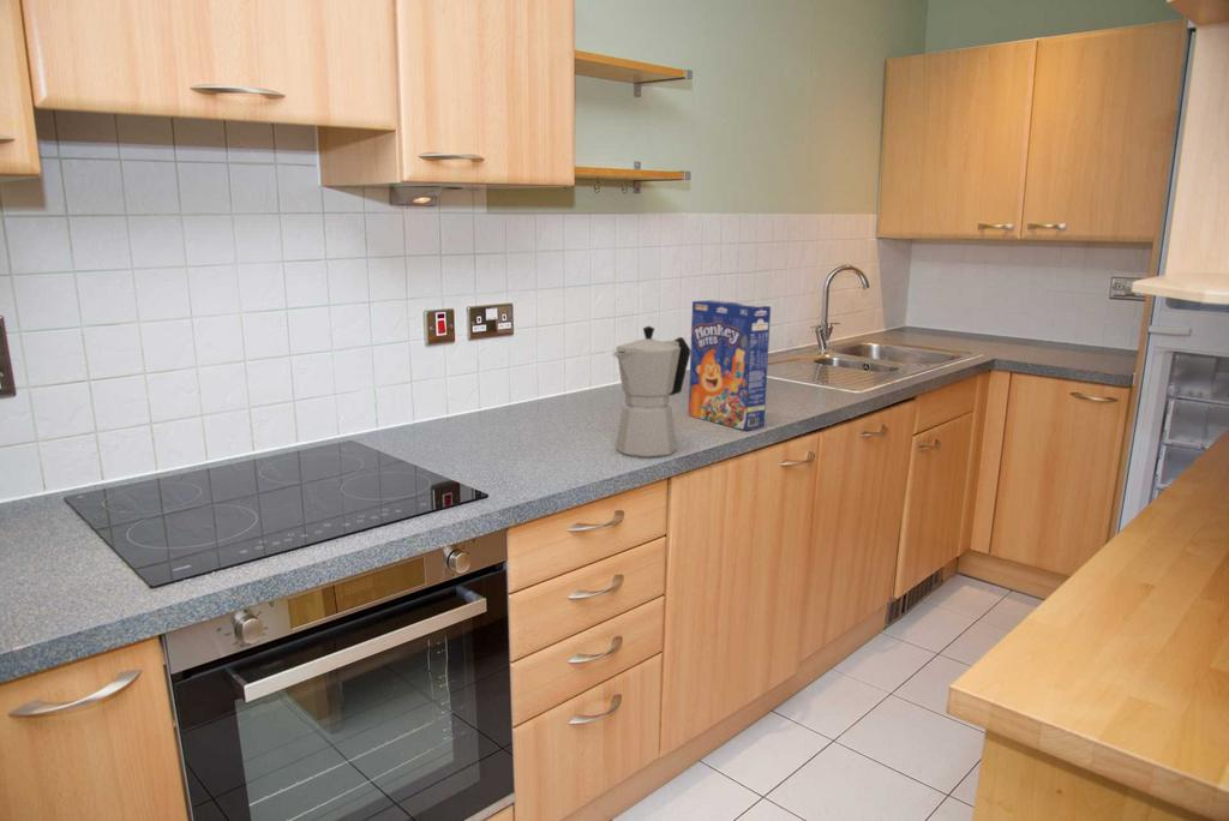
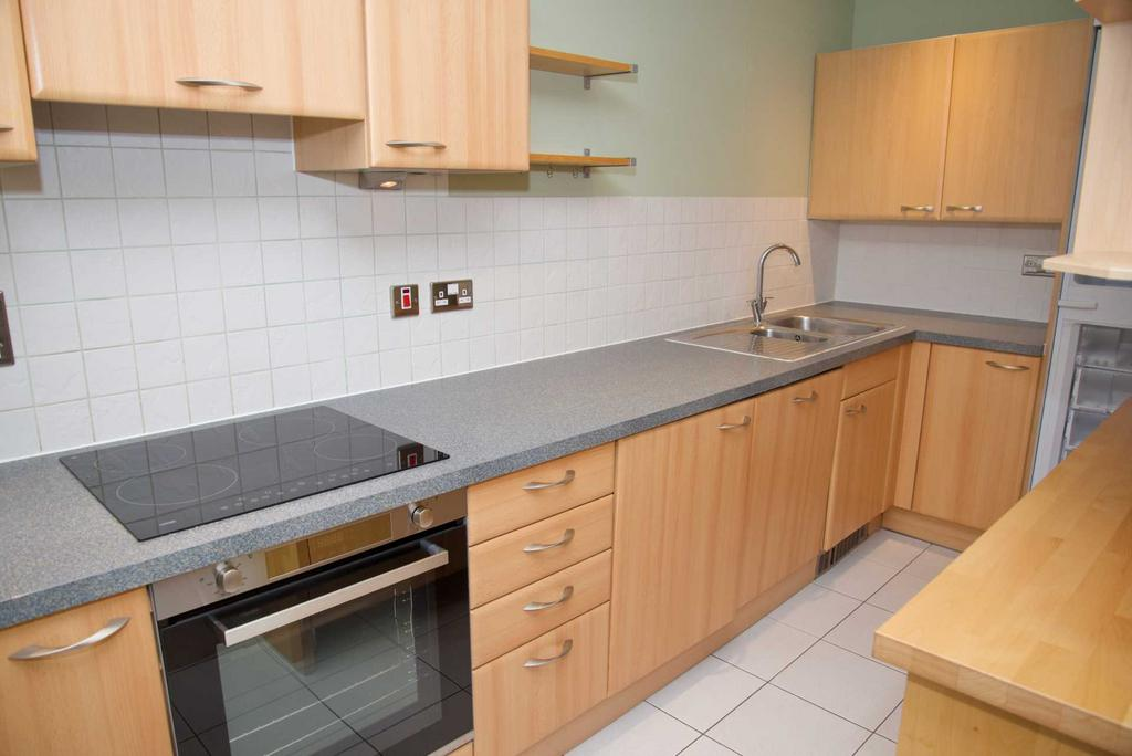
- cereal box [688,299,772,431]
- moka pot [611,325,691,459]
